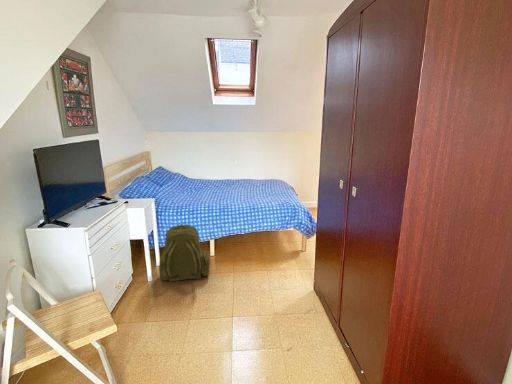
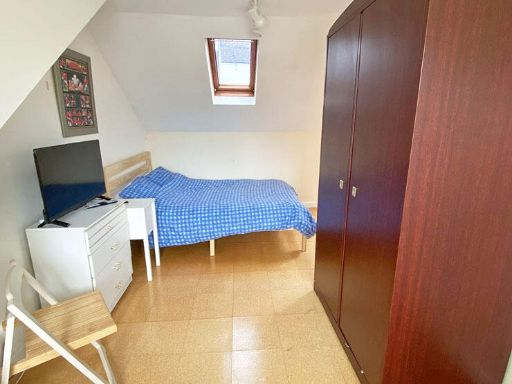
- backpack [158,223,211,282]
